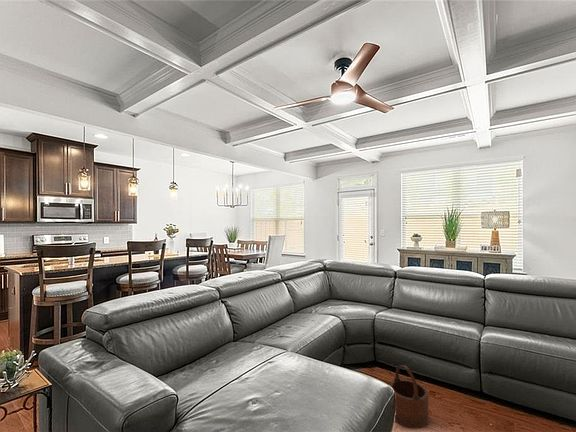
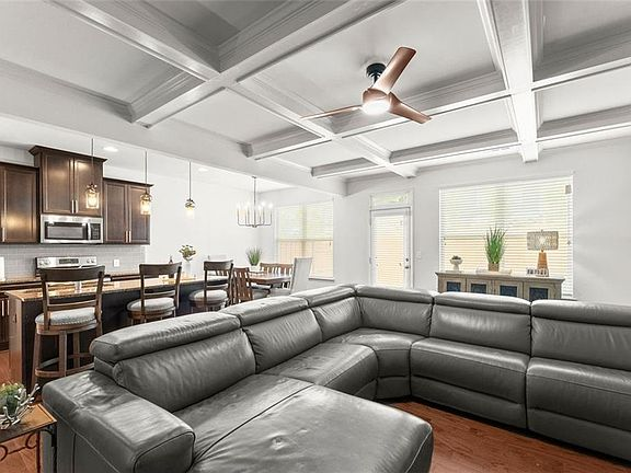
- wooden bucket [389,364,430,430]
